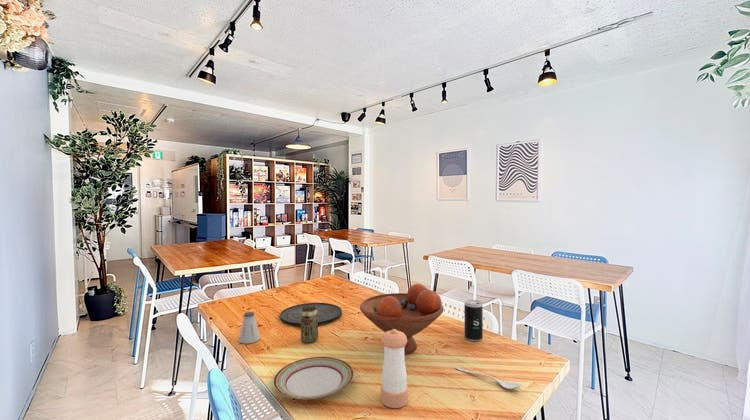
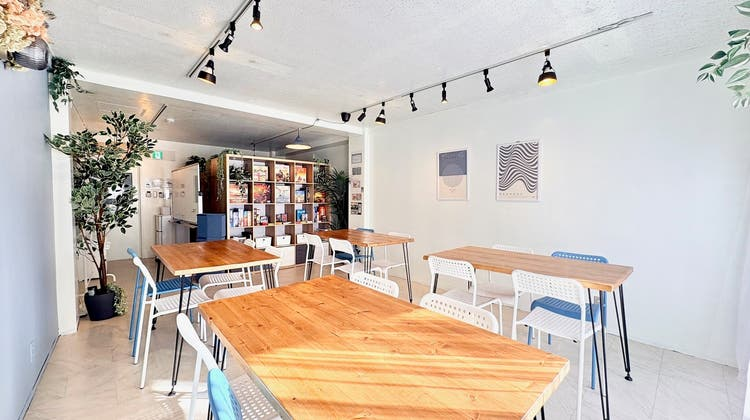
- spoon [454,366,523,390]
- beverage can [463,299,484,342]
- fruit bowl [359,283,445,355]
- saltshaker [238,311,260,344]
- beverage can [300,307,319,344]
- pepper shaker [380,329,409,409]
- plate [279,302,343,327]
- plate [272,356,355,400]
